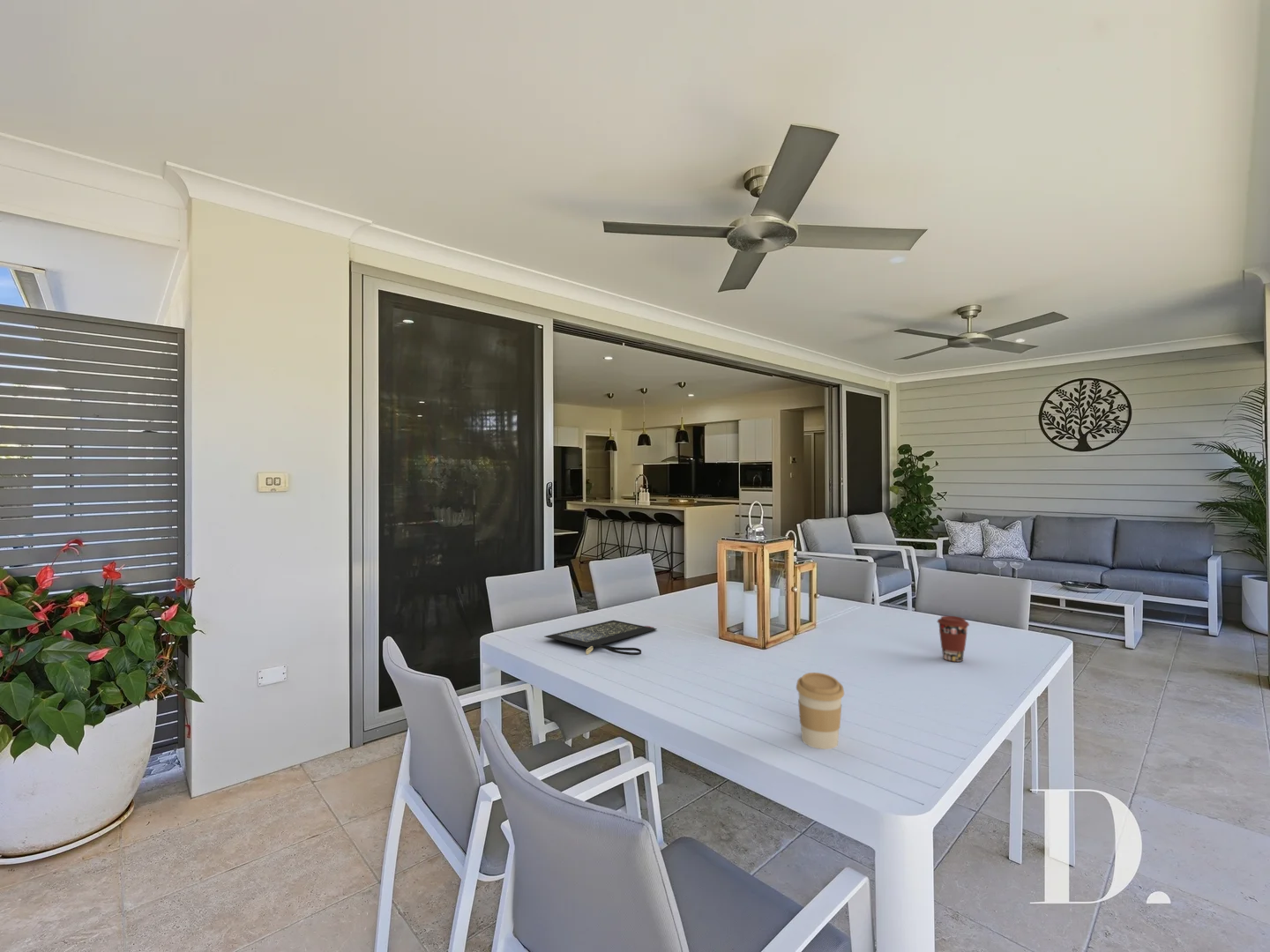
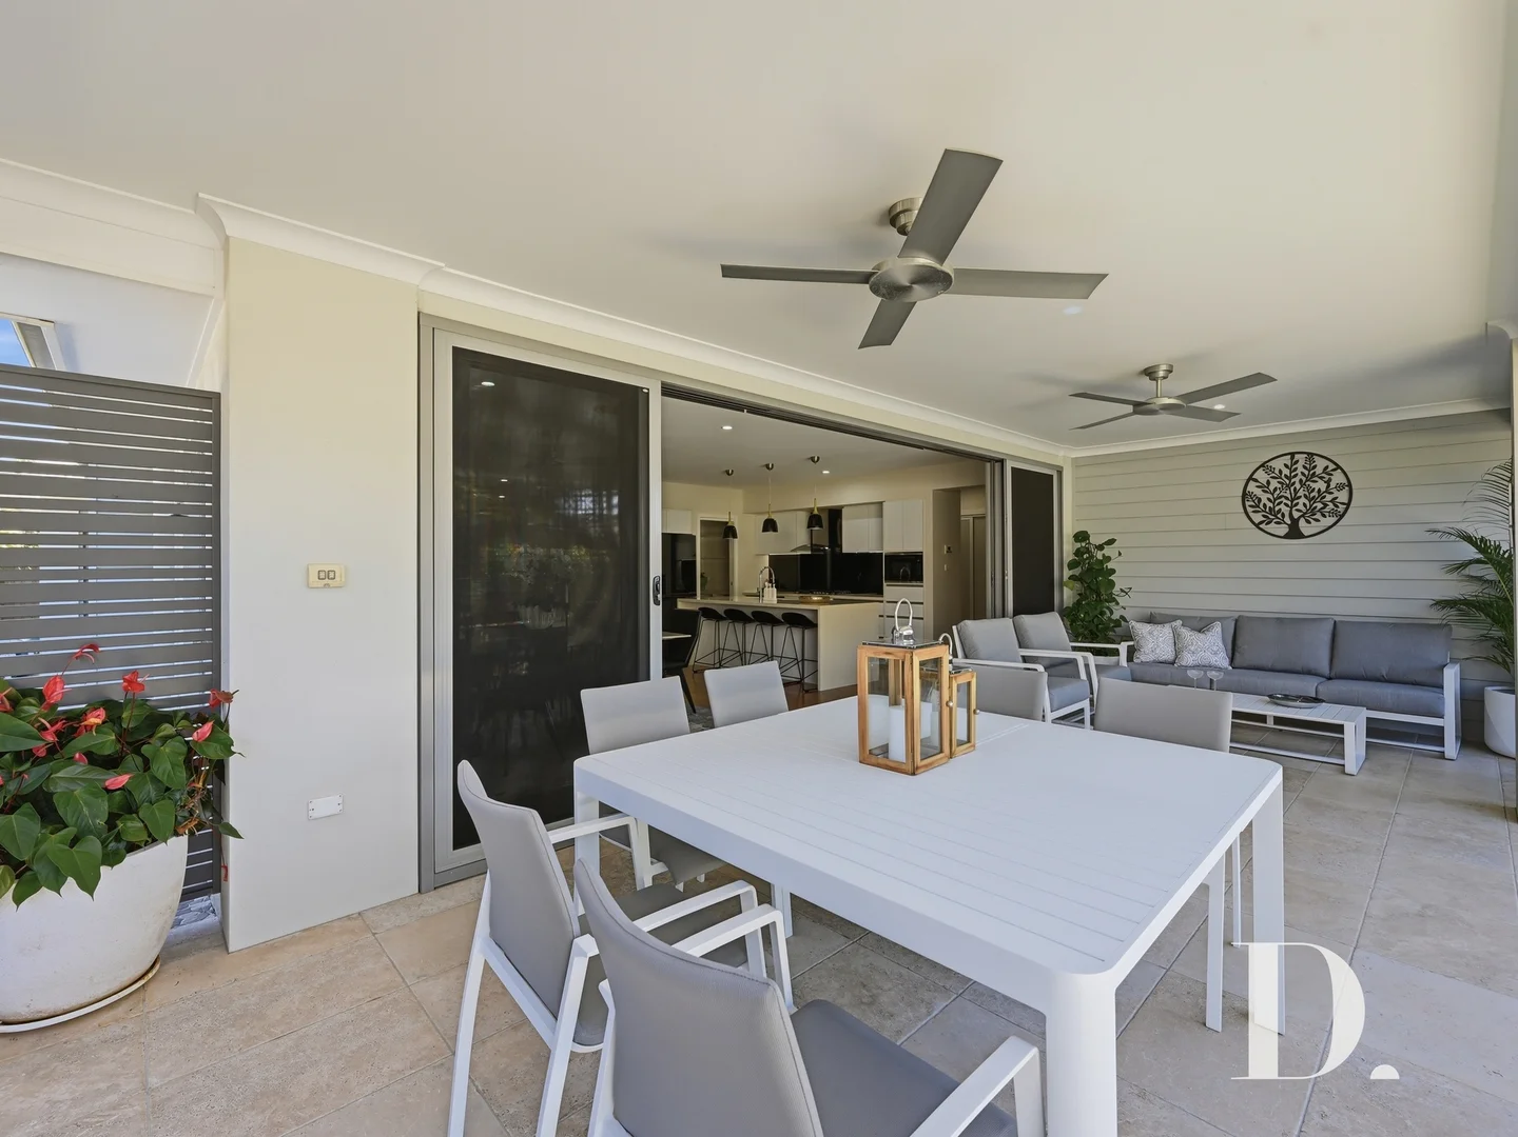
- coffee cup [796,672,845,750]
- clutch bag [544,620,658,656]
- coffee cup [937,615,970,663]
